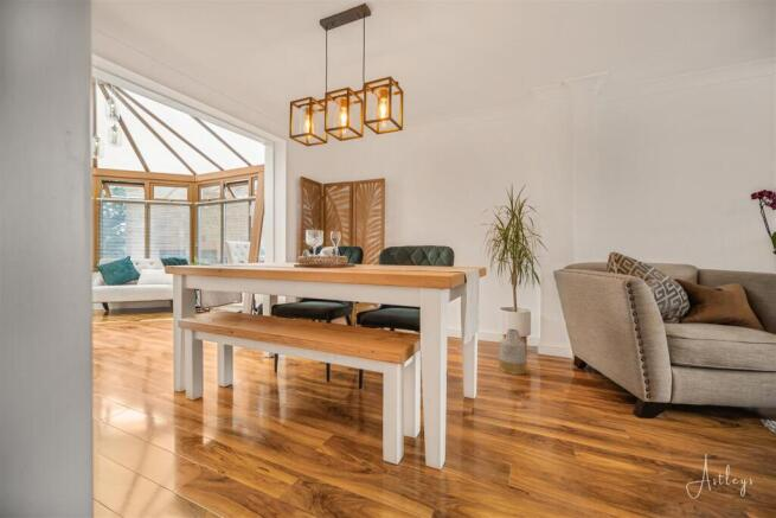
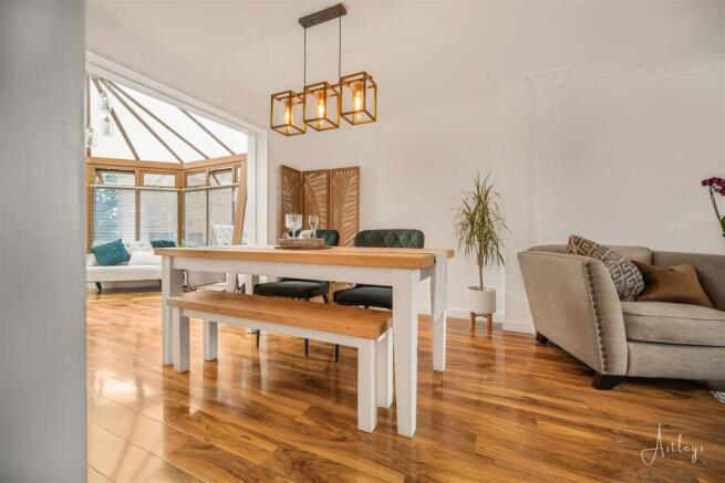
- vase [499,328,527,376]
